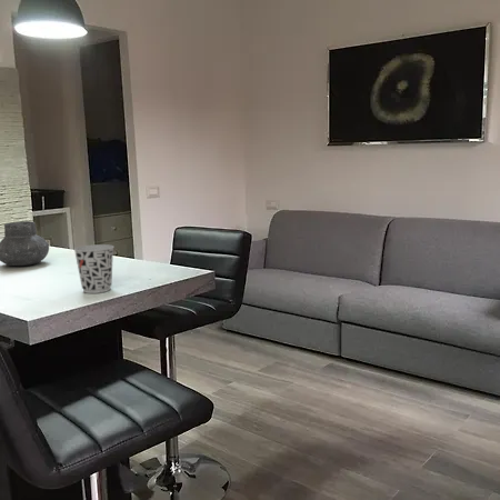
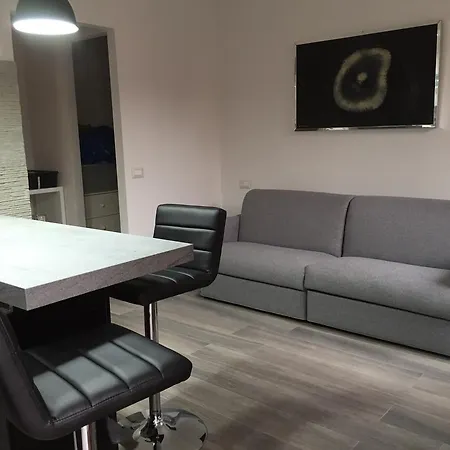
- cup [72,243,114,294]
- vase [0,220,50,267]
